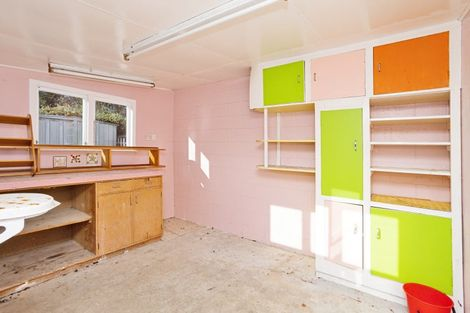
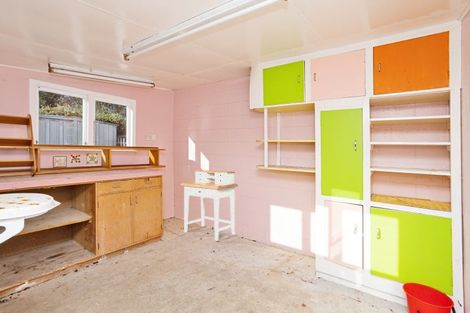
+ desk [179,169,239,242]
